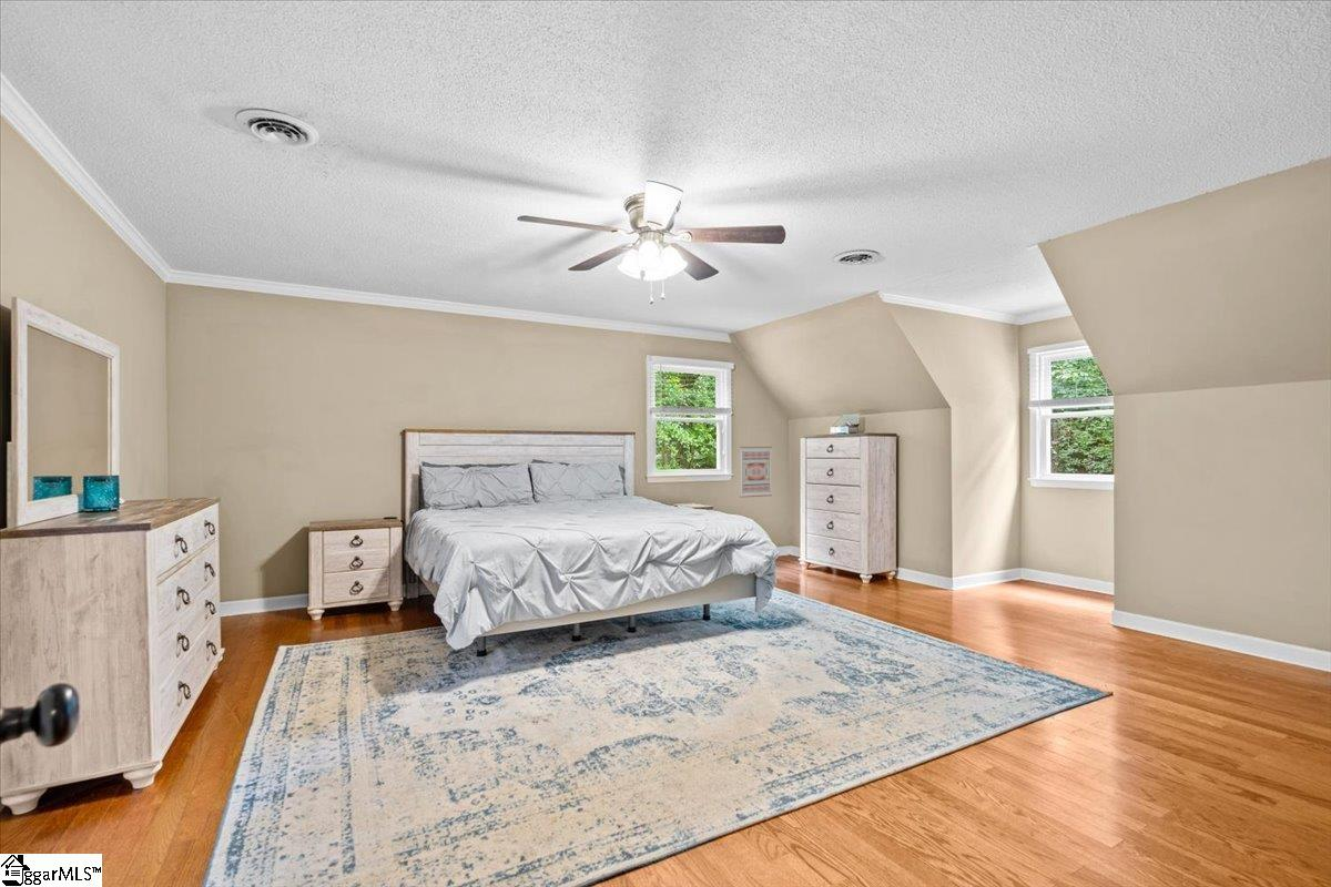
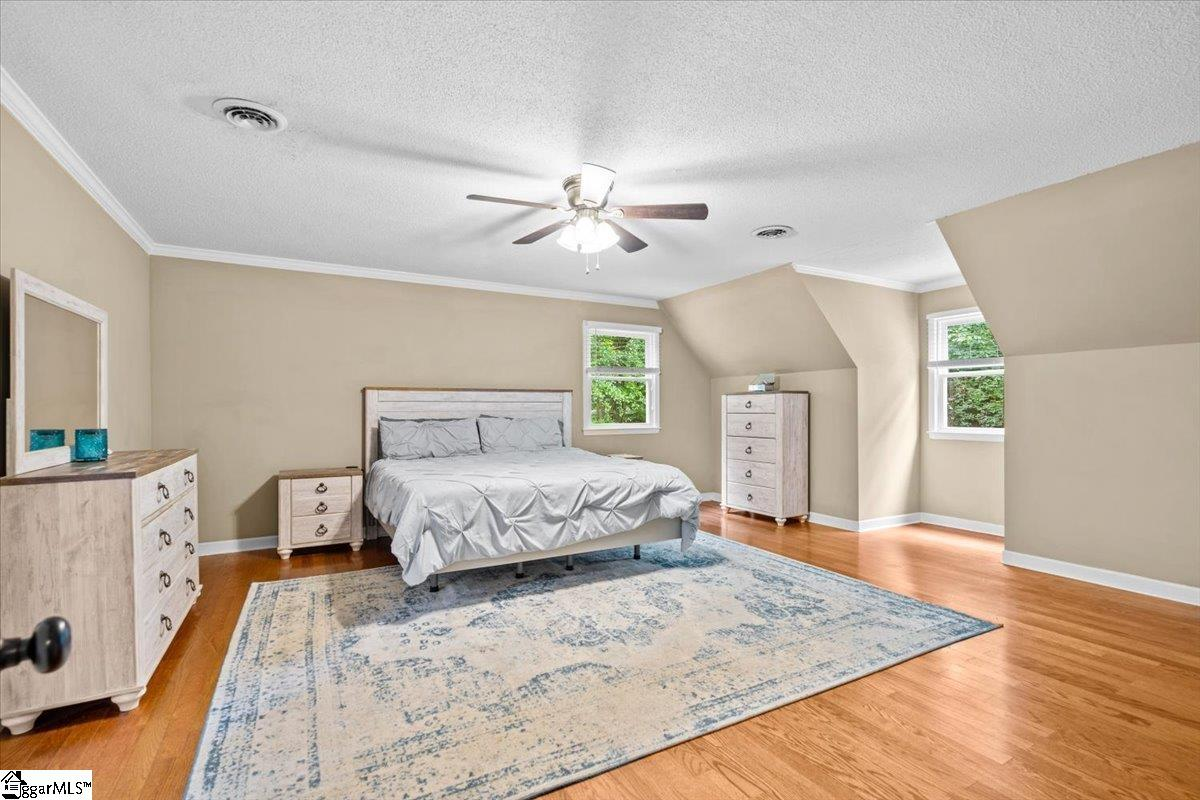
- wall art [739,446,773,499]
